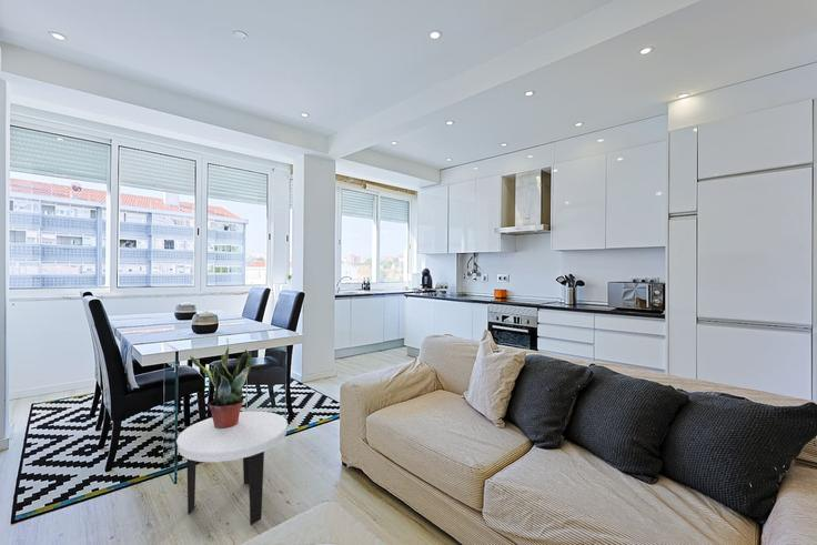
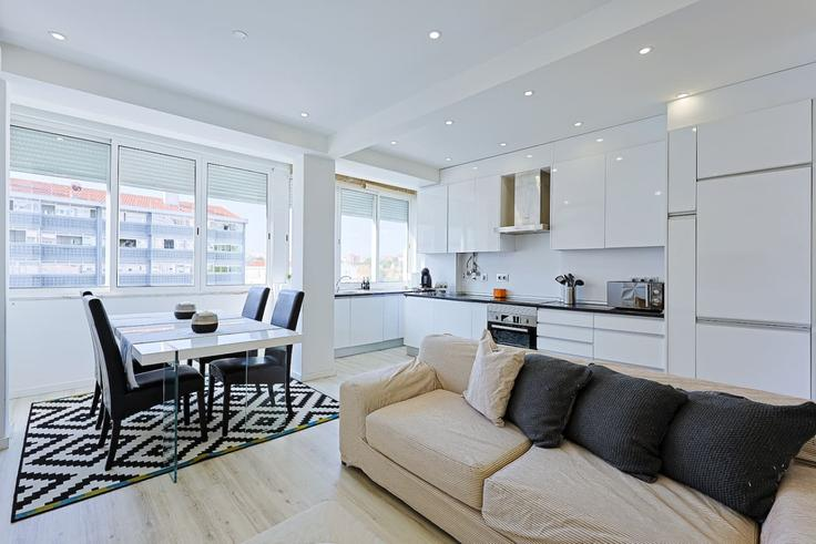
- potted plant [189,337,253,428]
- side table [175,410,289,526]
